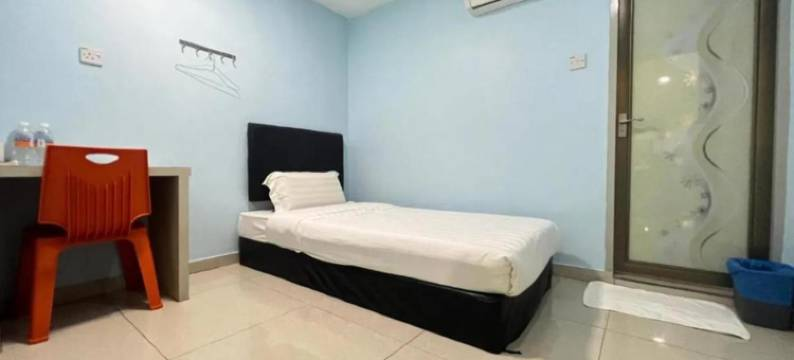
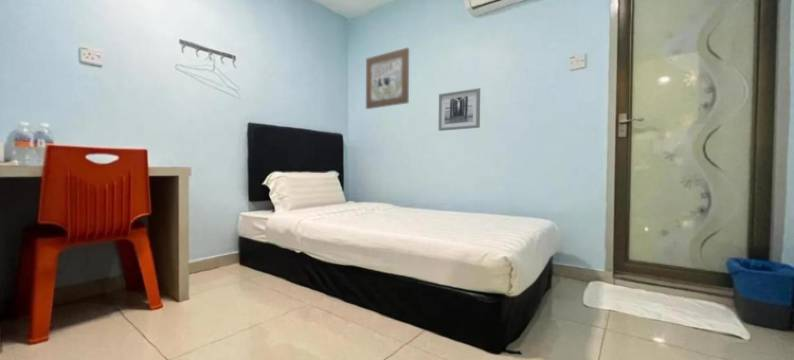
+ wall art [365,47,410,110]
+ wall art [438,87,481,132]
